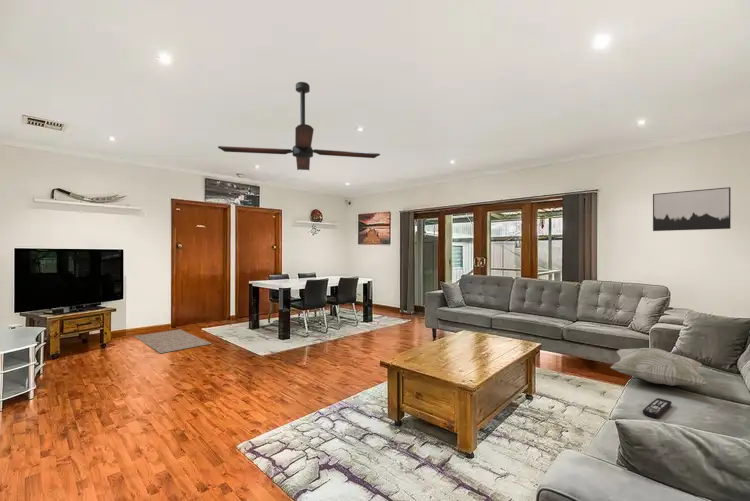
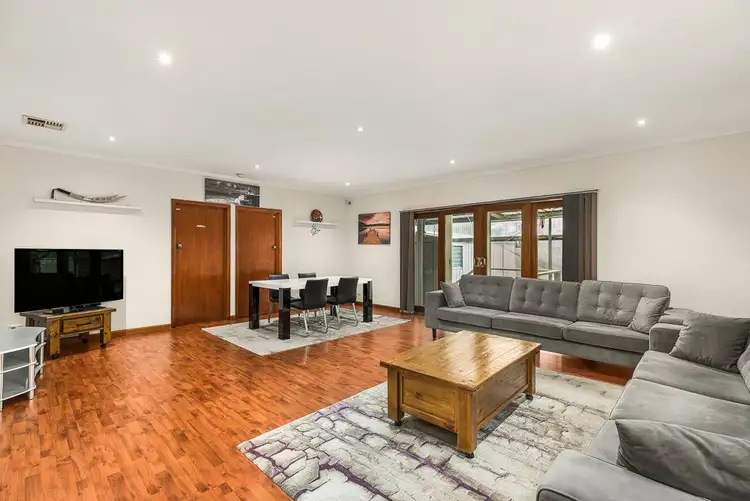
- decorative pillow [610,347,710,387]
- rug [134,328,213,354]
- remote control [642,397,673,419]
- wall art [652,186,732,232]
- ceiling fan [217,81,381,171]
